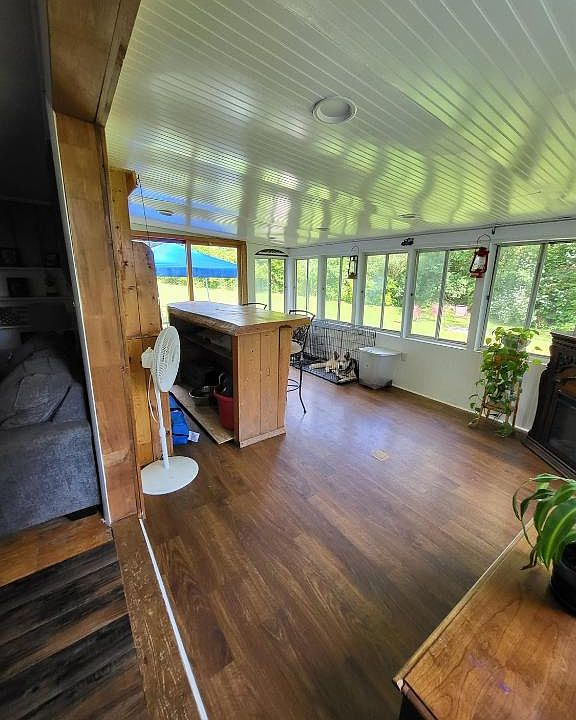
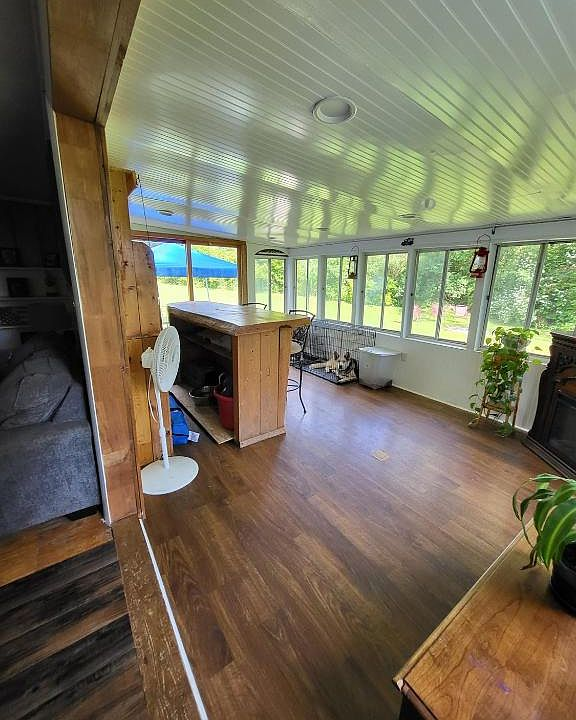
+ pendant light [417,149,437,212]
